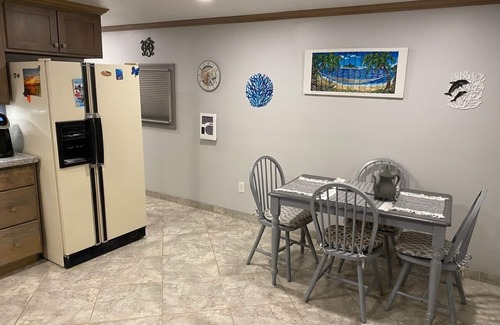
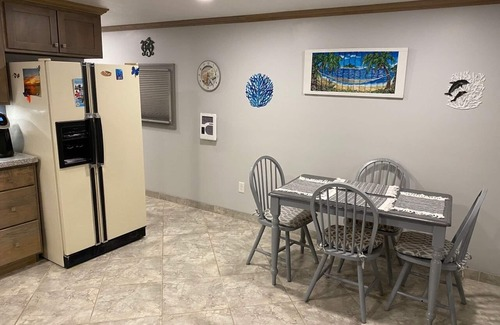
- teapot [371,163,401,202]
